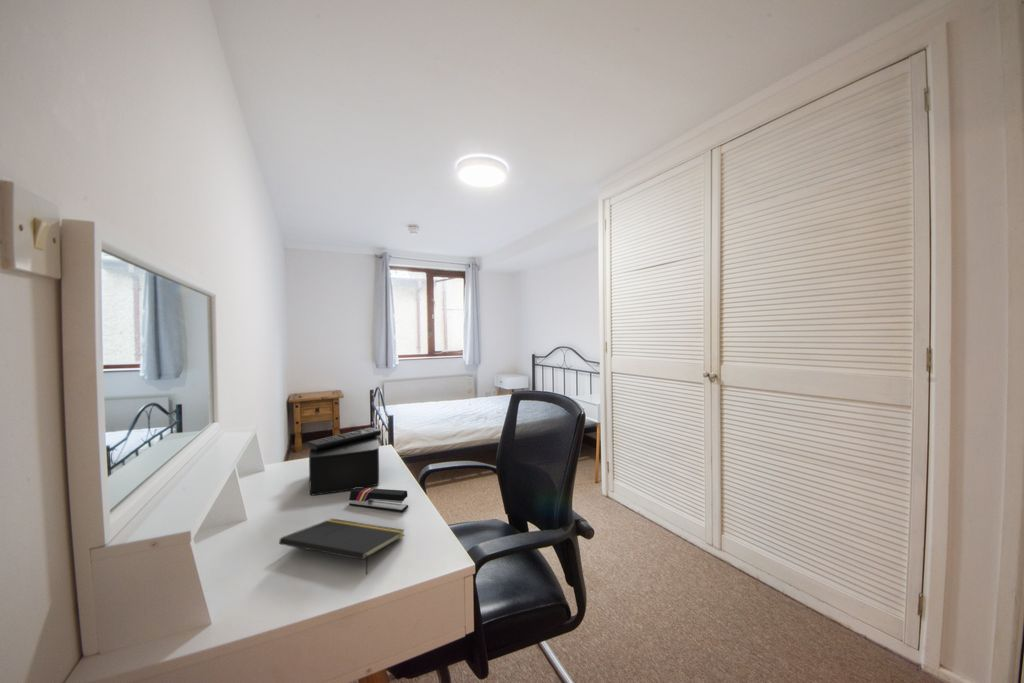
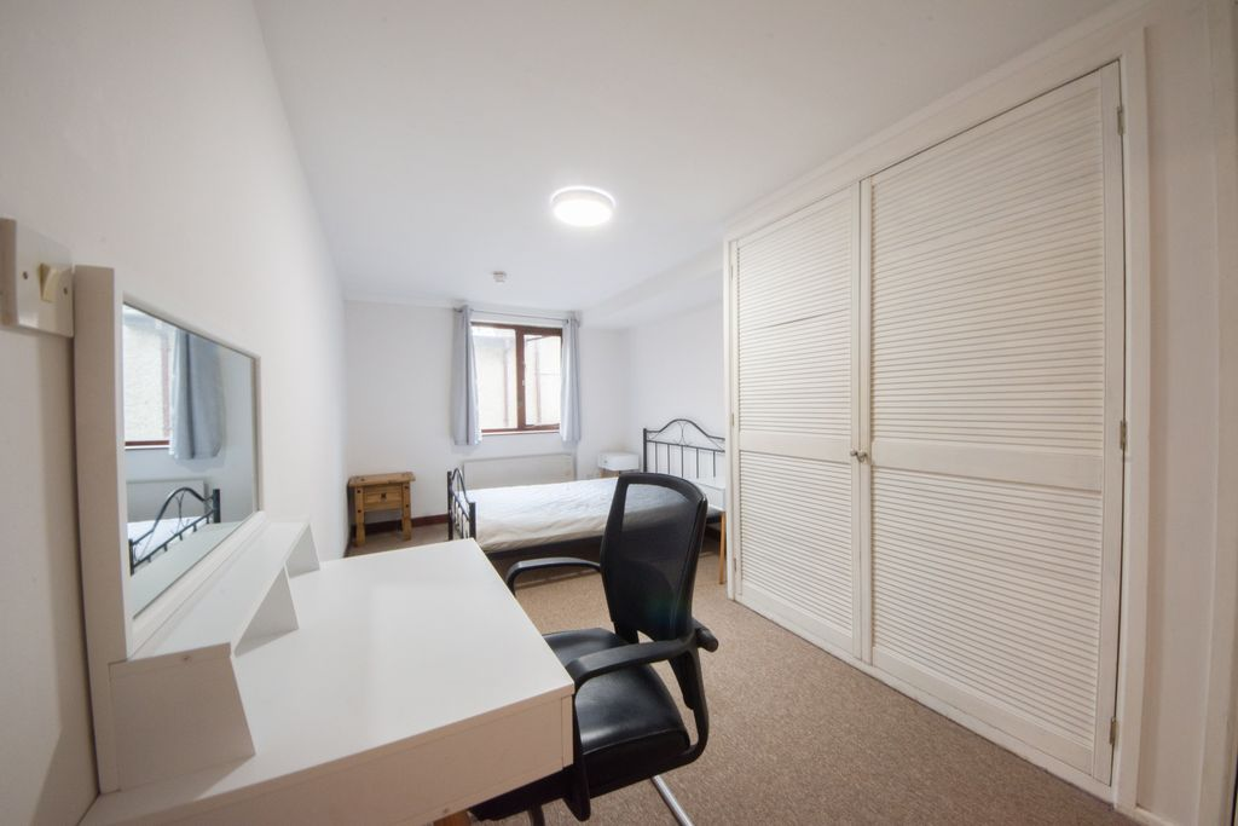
- notepad [278,518,406,576]
- speaker [306,426,382,496]
- stapler [348,487,409,513]
